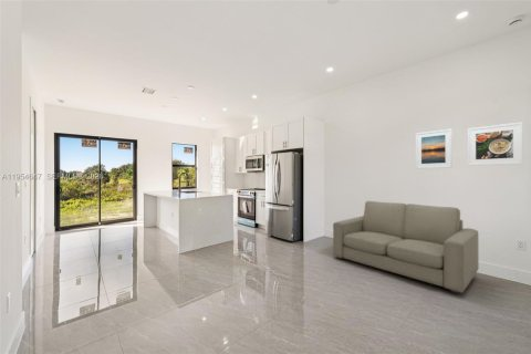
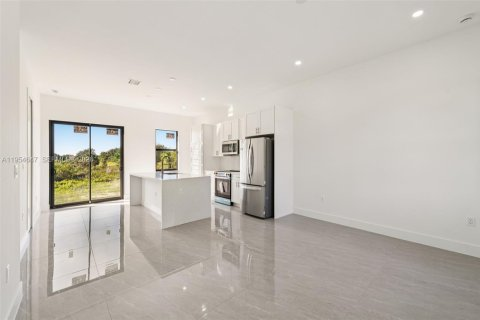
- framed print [415,128,454,169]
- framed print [467,121,524,167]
- sofa [332,200,480,294]
